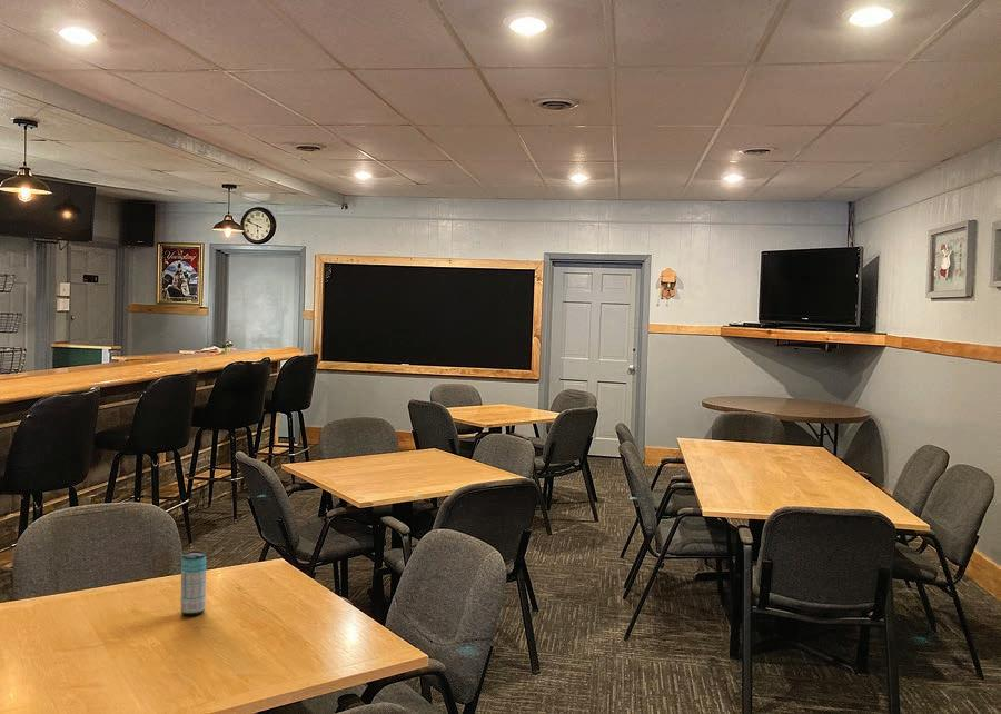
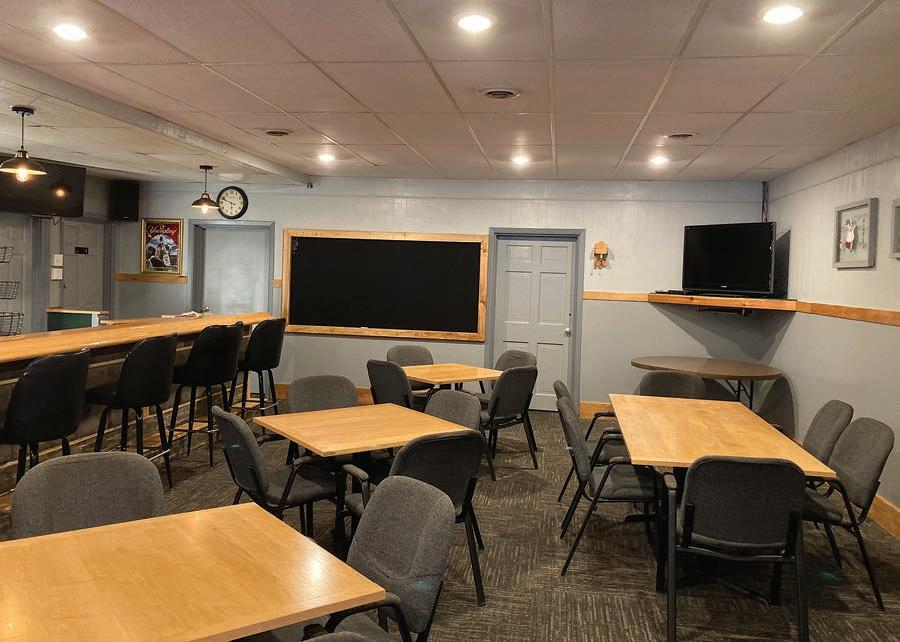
- beverage can [180,551,207,616]
